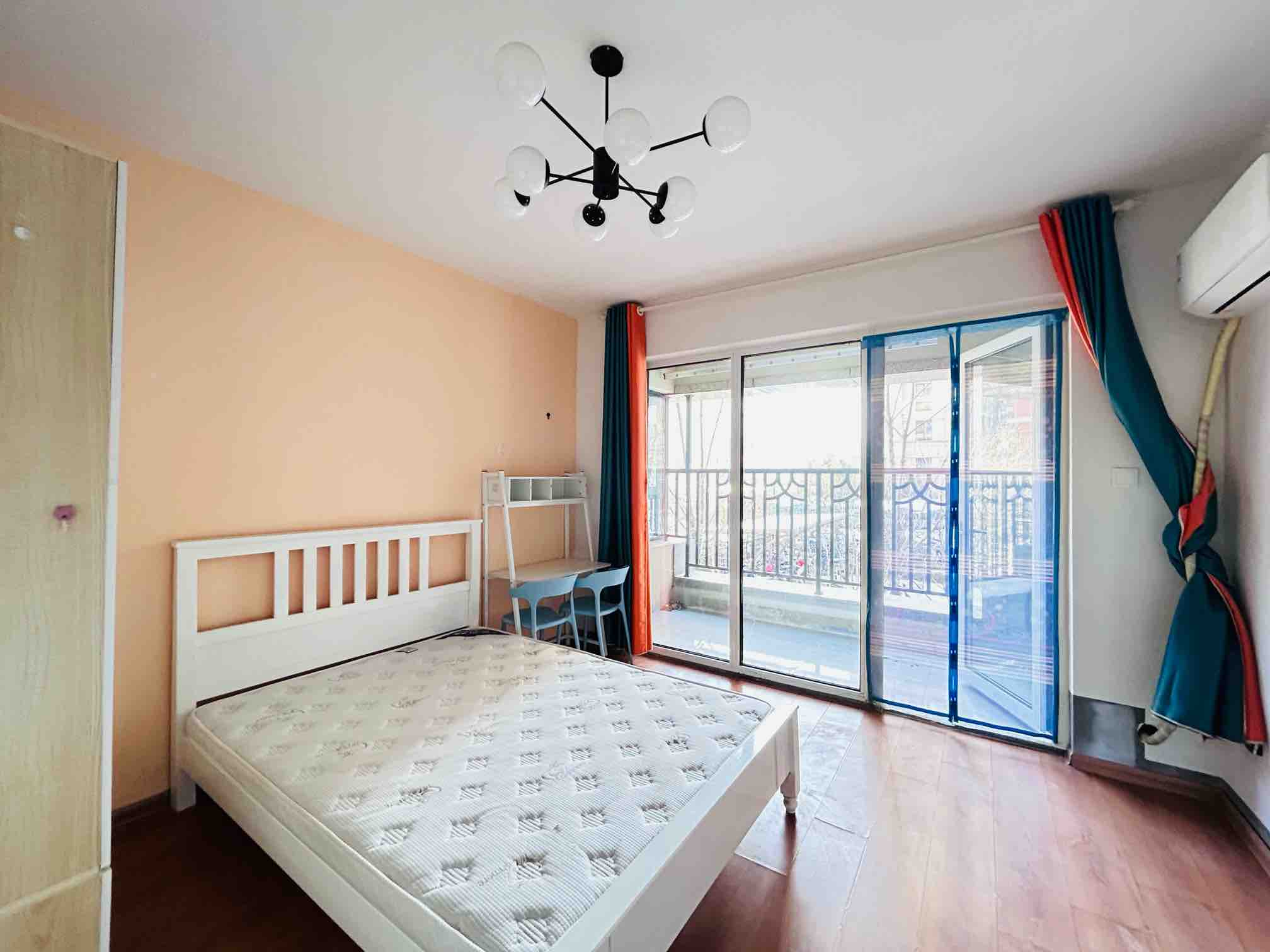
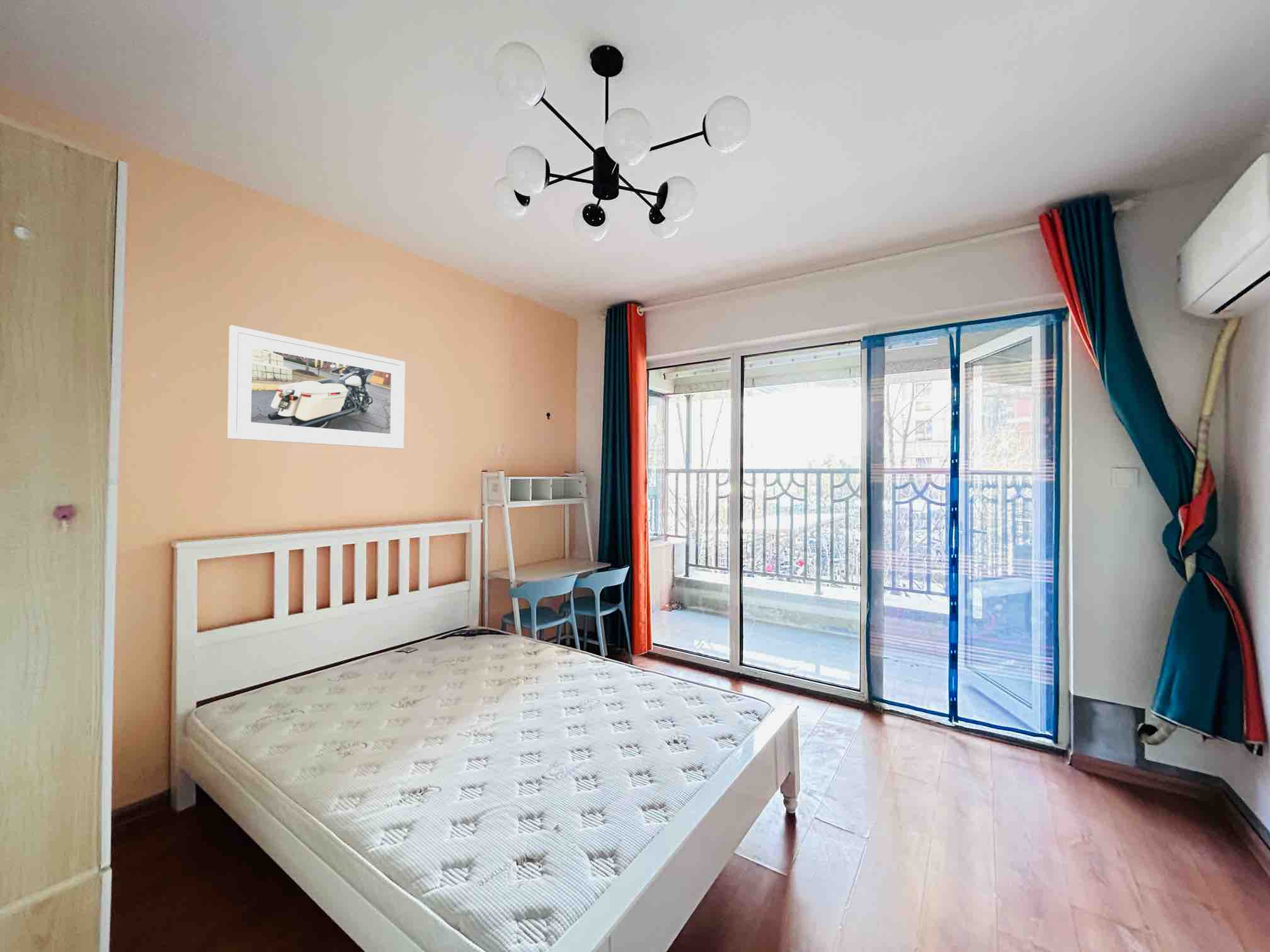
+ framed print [227,325,406,450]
